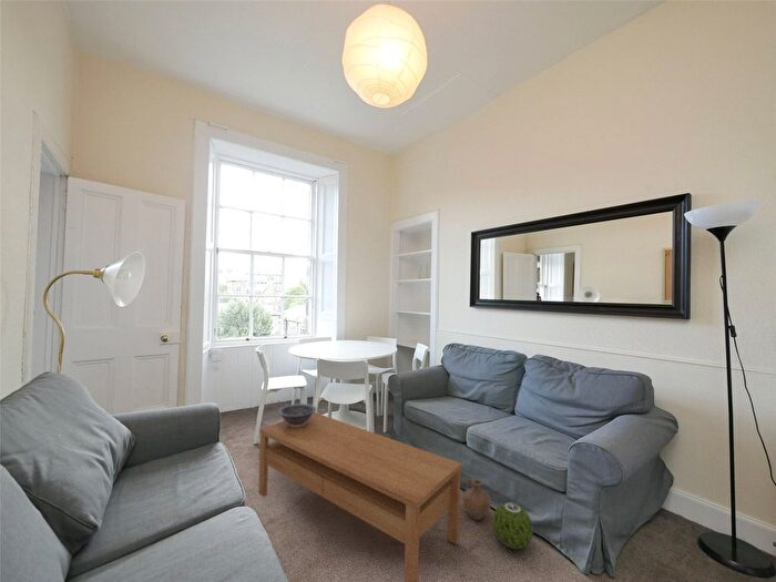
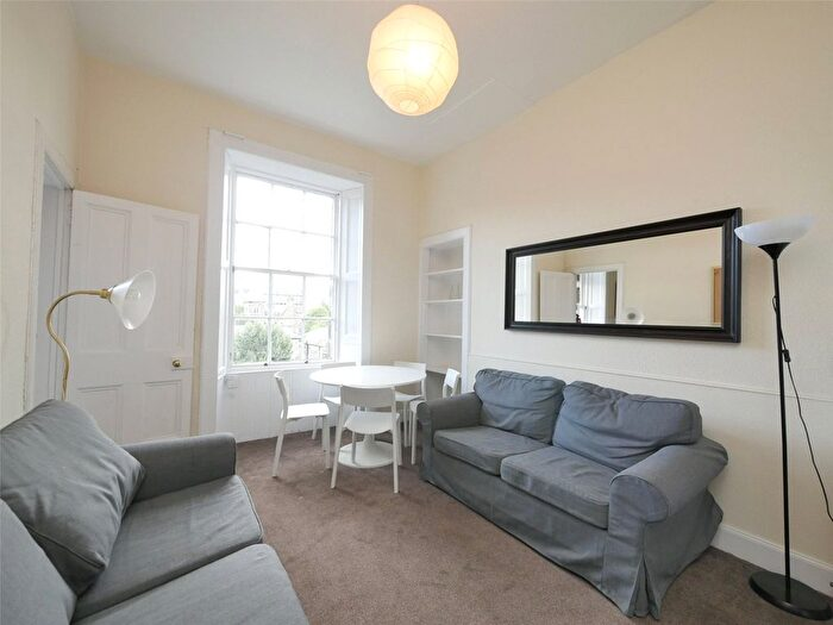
- coffee table [257,411,462,582]
- decorative ball [491,502,534,550]
- decorative bowl [277,402,317,427]
- ceramic jug [461,477,492,521]
